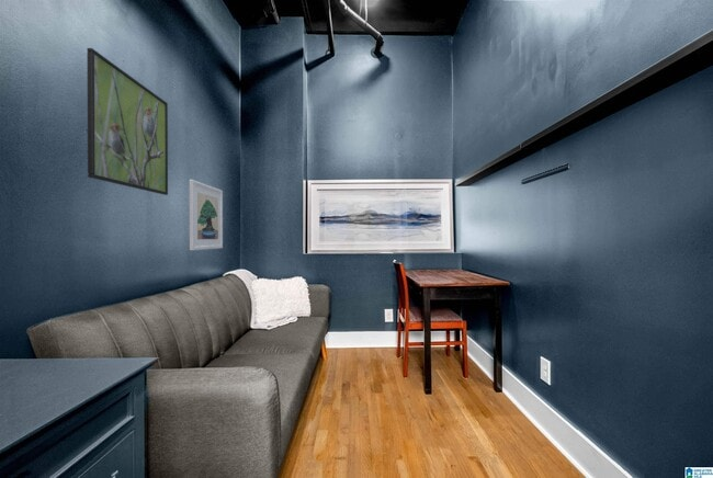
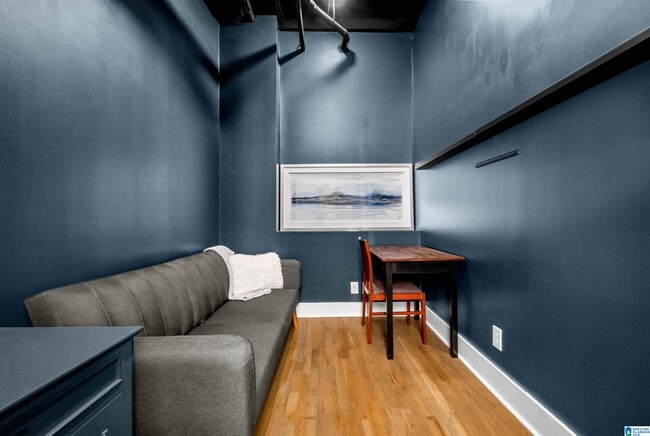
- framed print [86,47,169,196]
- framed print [189,179,224,251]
